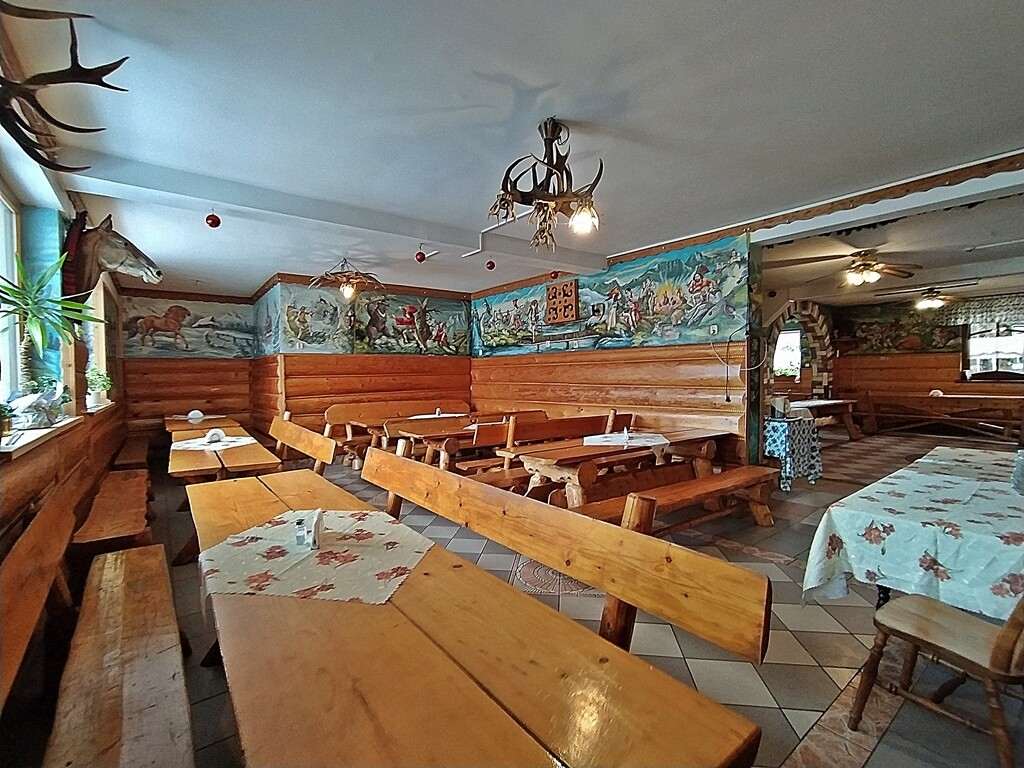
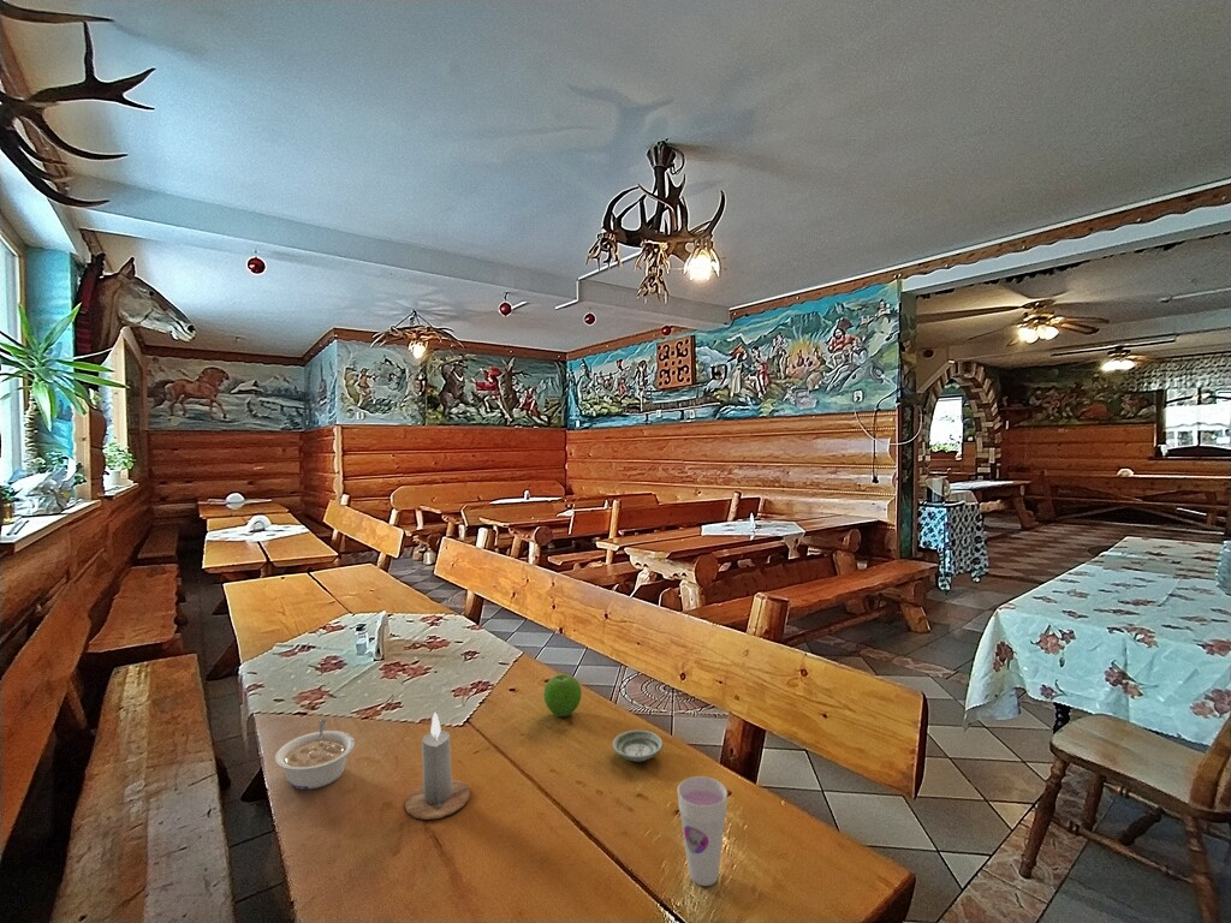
+ cup [676,775,729,887]
+ saucer [611,730,664,763]
+ legume [274,717,356,791]
+ fruit [542,673,583,717]
+ candle [404,711,471,821]
